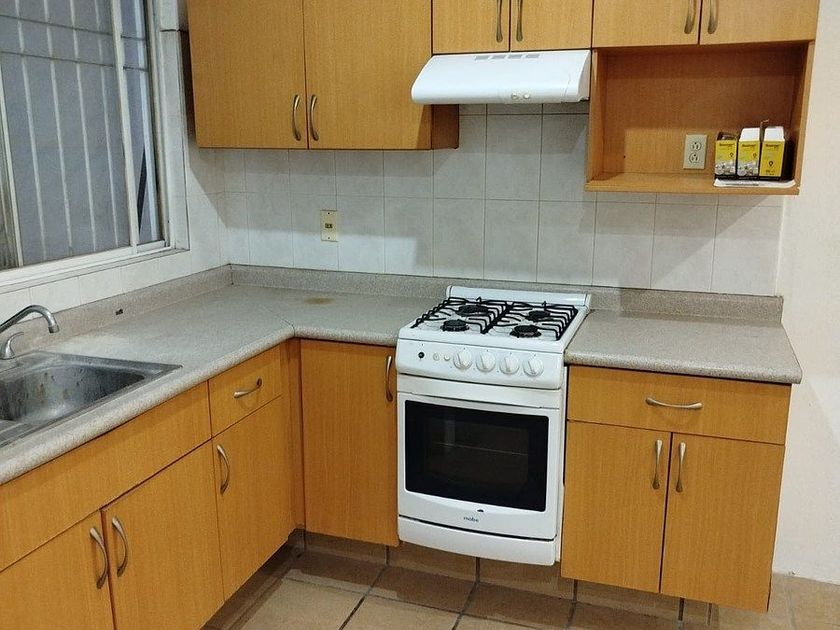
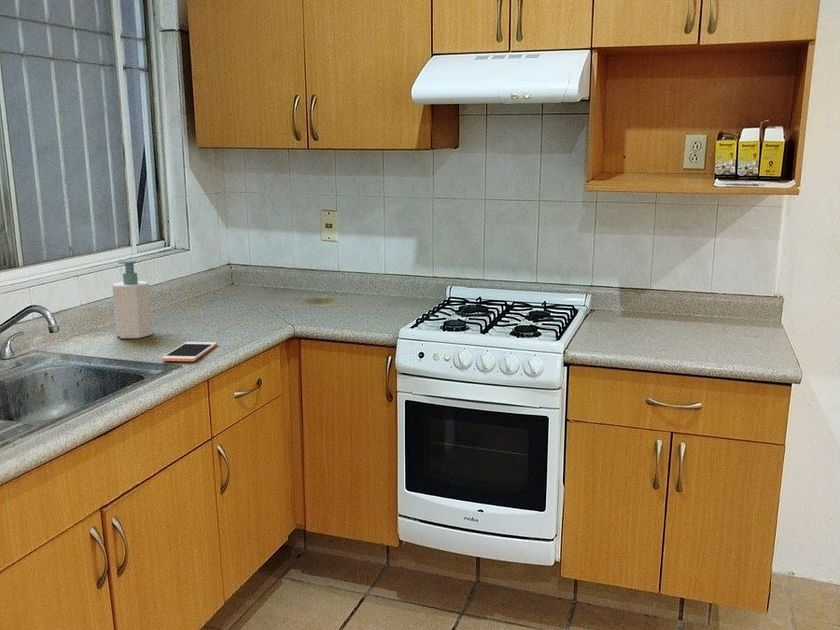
+ soap bottle [112,259,153,340]
+ cell phone [161,341,218,362]
